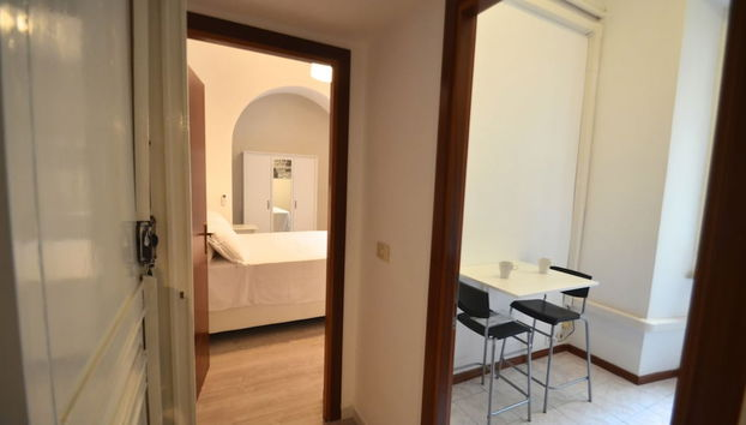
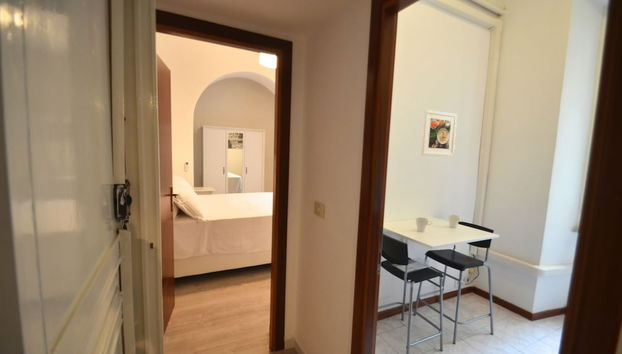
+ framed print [420,109,458,157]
